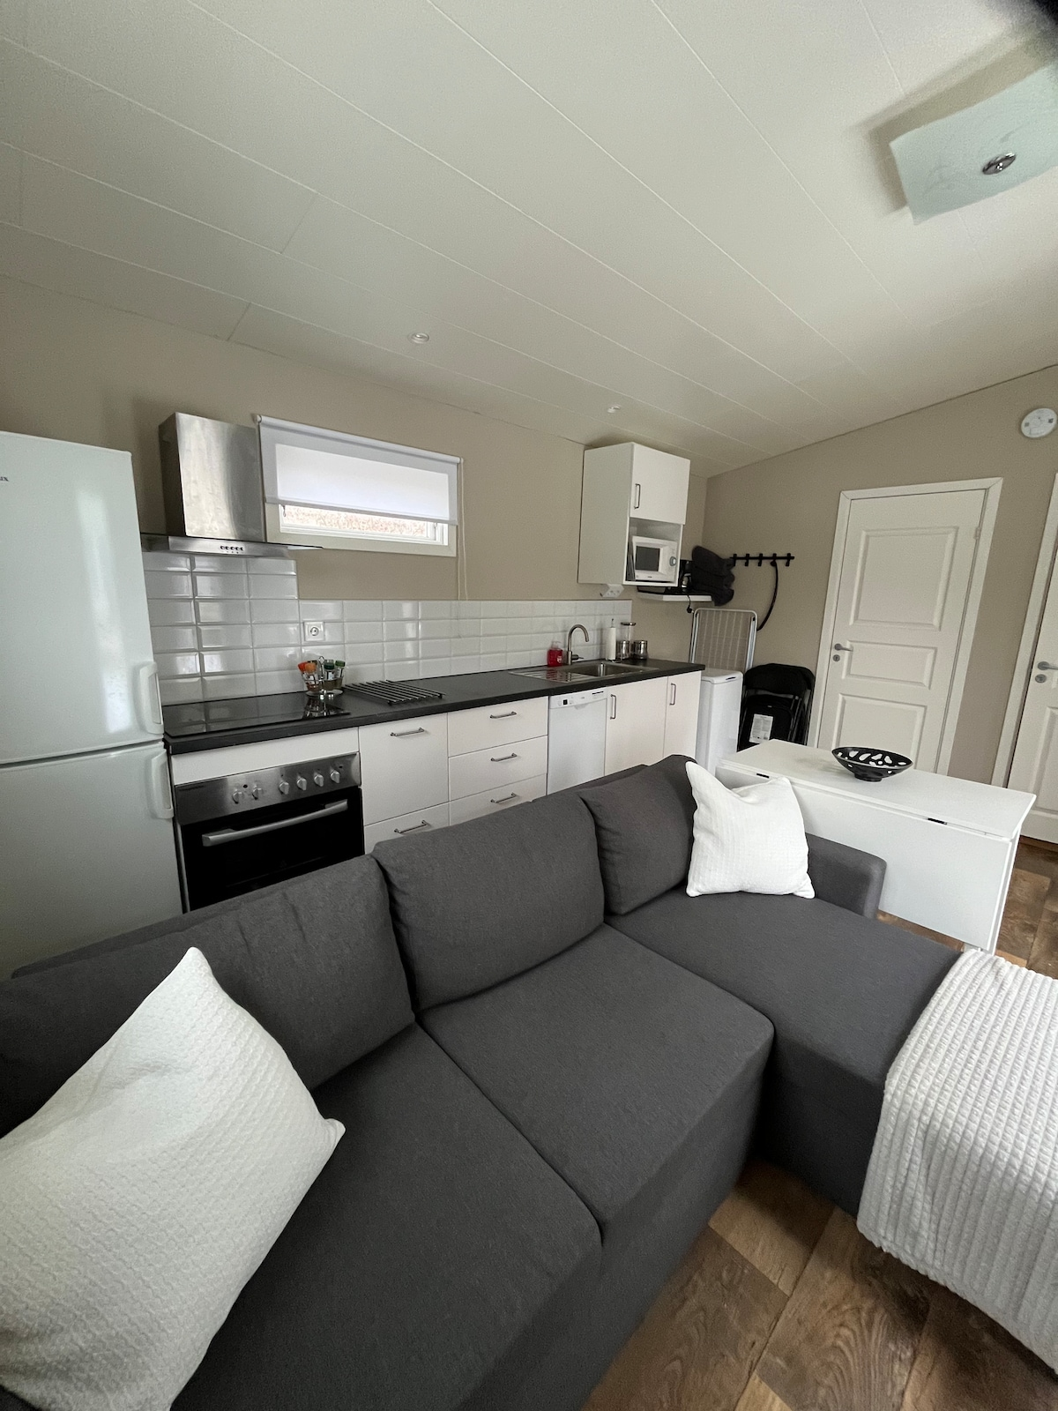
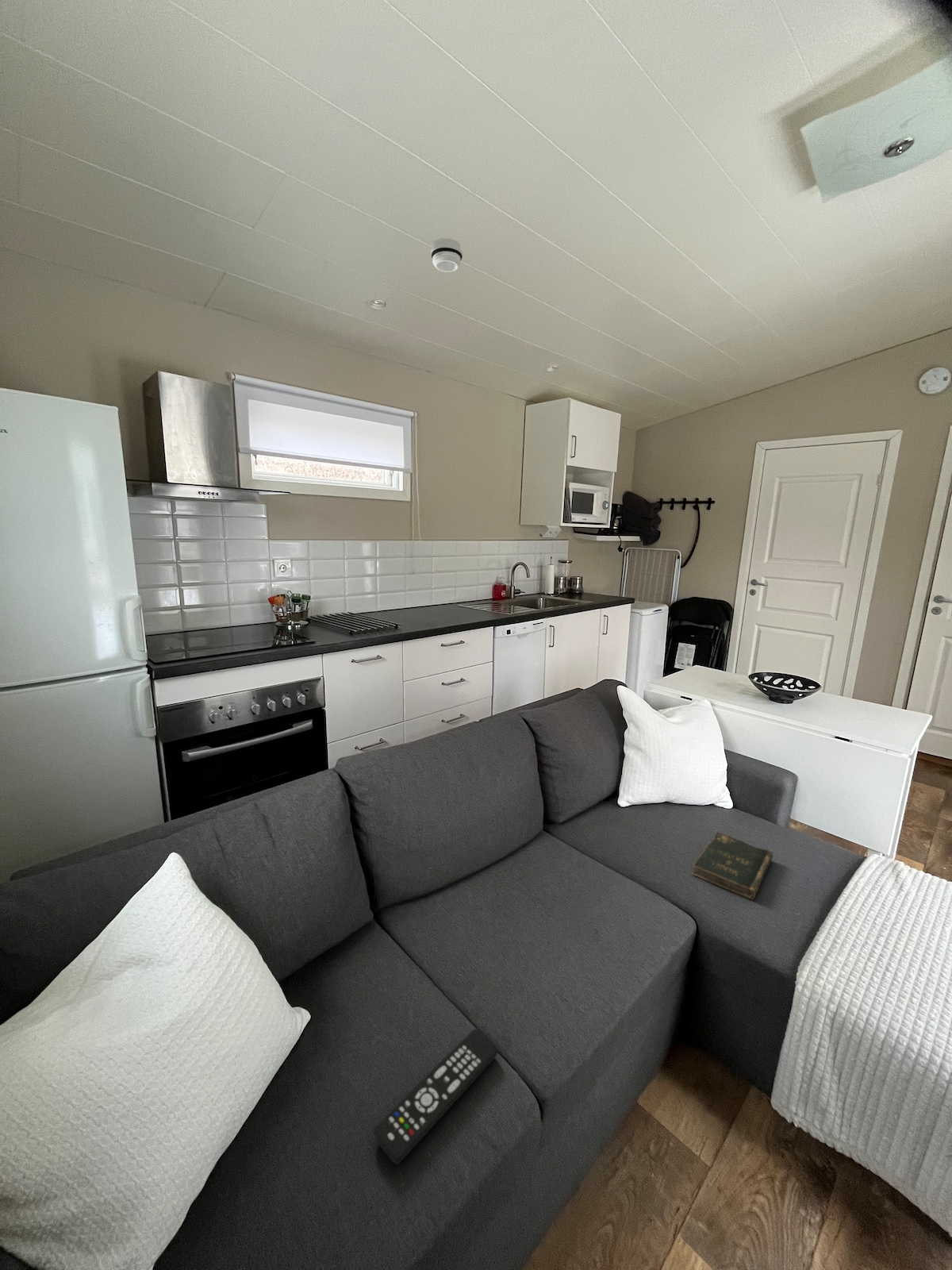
+ smoke detector [430,237,463,273]
+ bible [691,831,774,901]
+ remote control [373,1028,499,1165]
